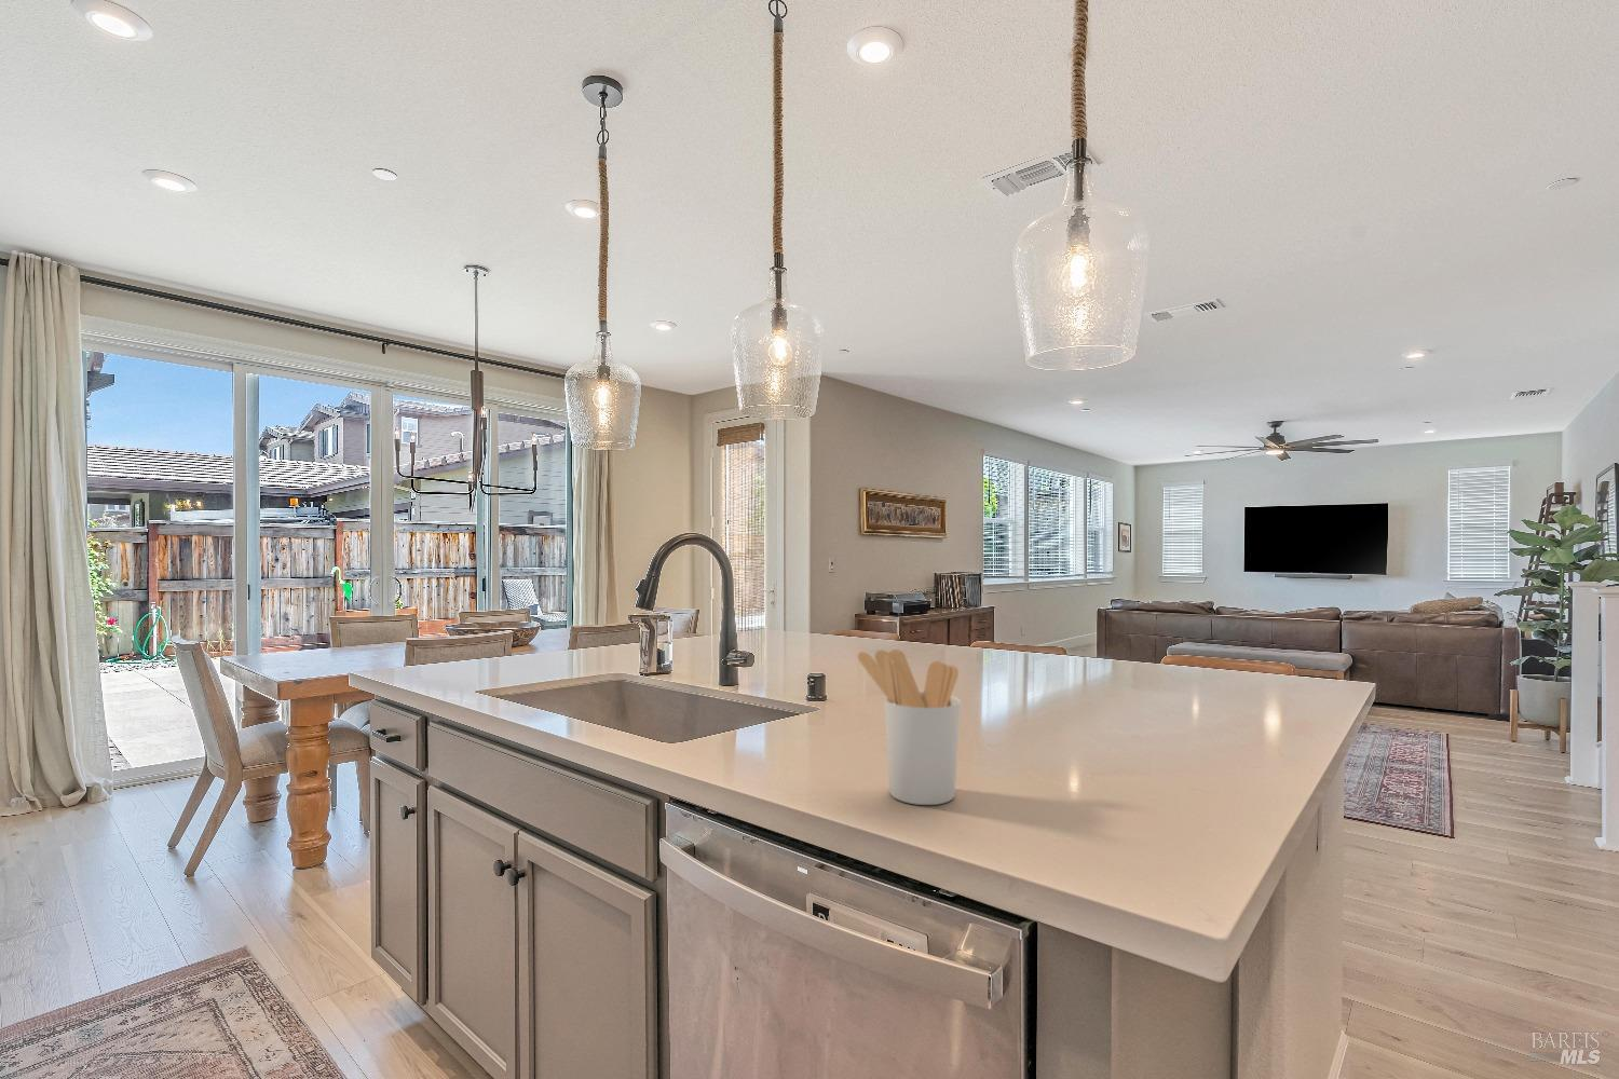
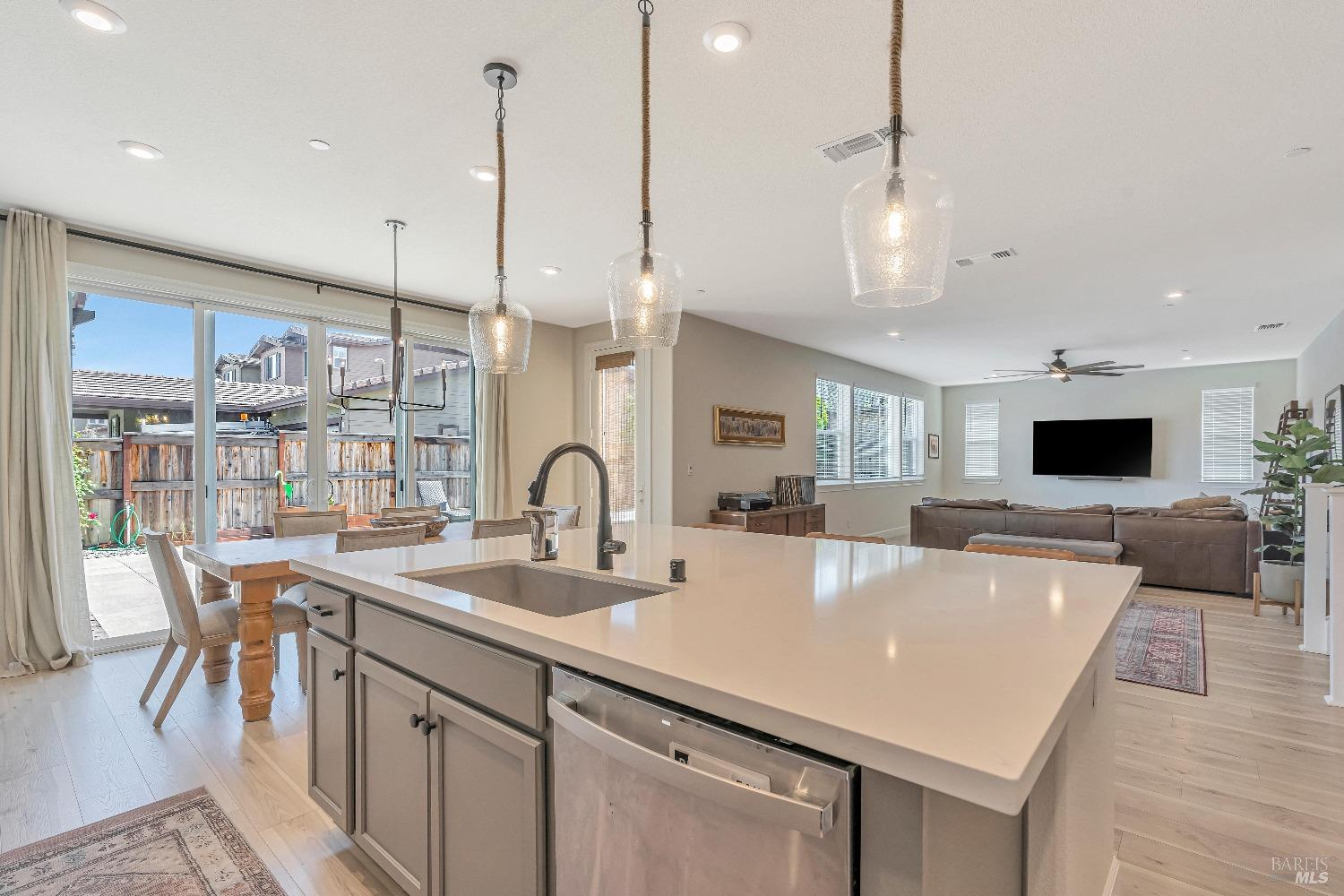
- utensil holder [856,648,961,806]
